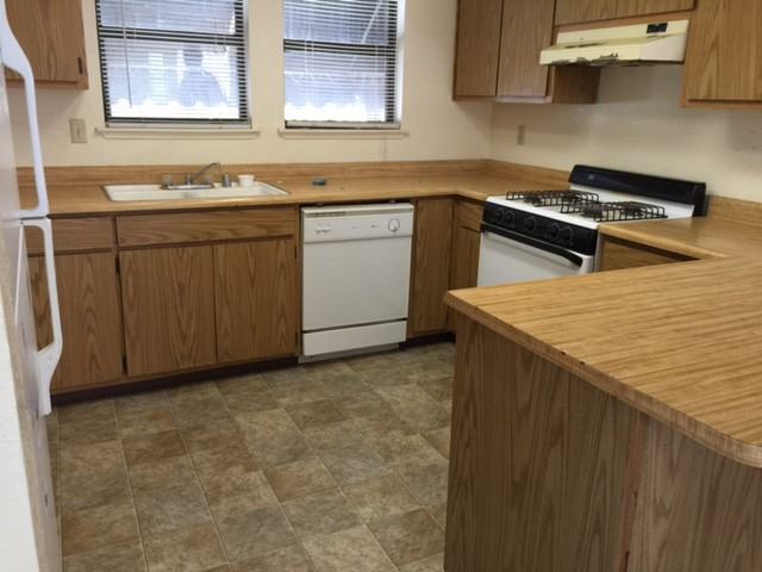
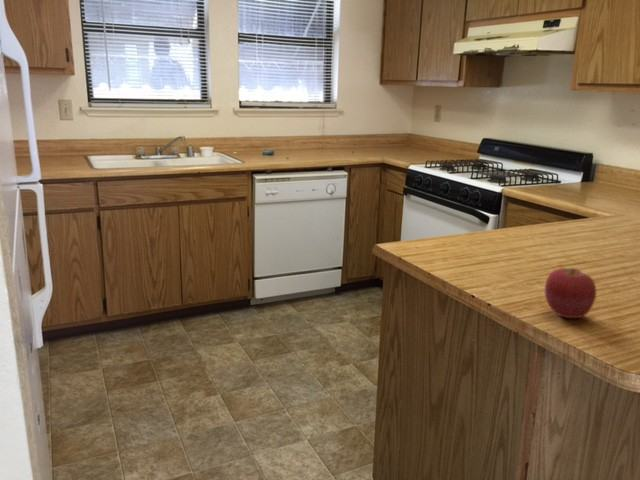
+ apple [544,267,597,319]
